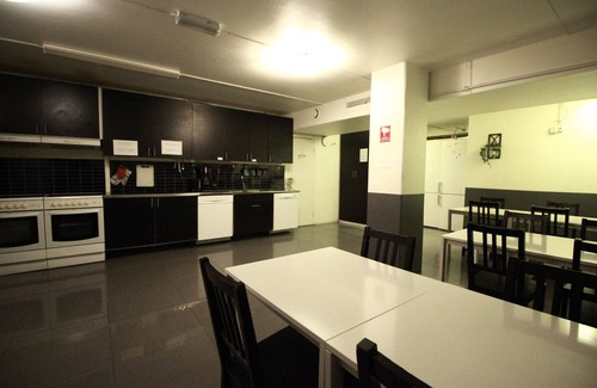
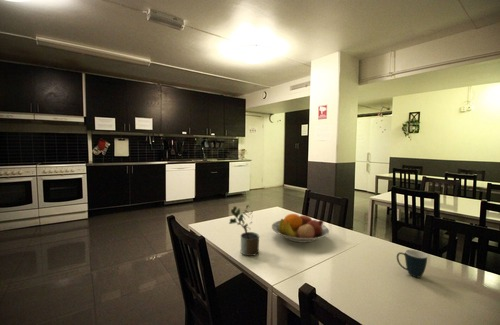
+ mug [396,249,428,279]
+ potted plant [228,204,260,257]
+ fruit bowl [271,213,330,244]
